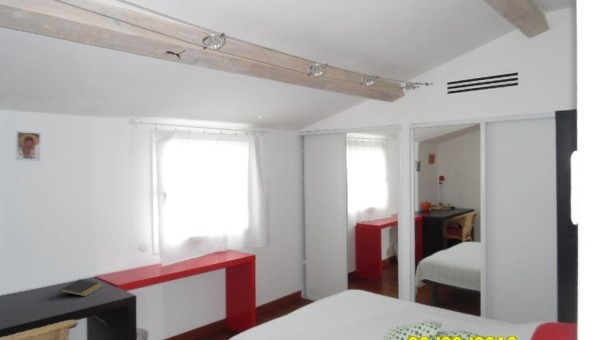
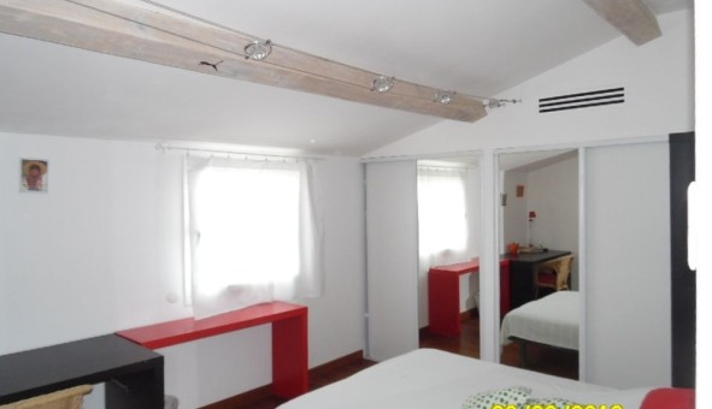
- notepad [58,278,104,298]
